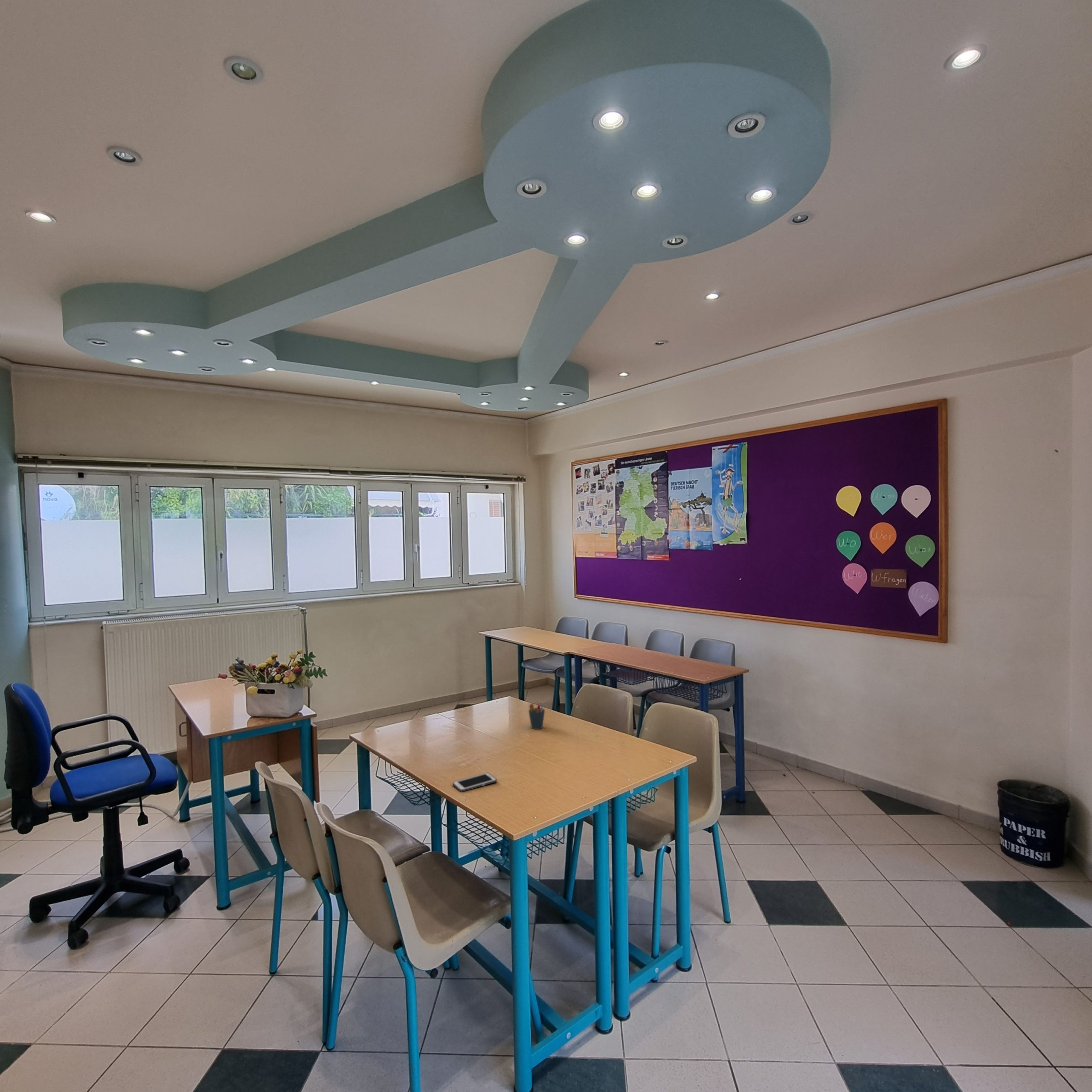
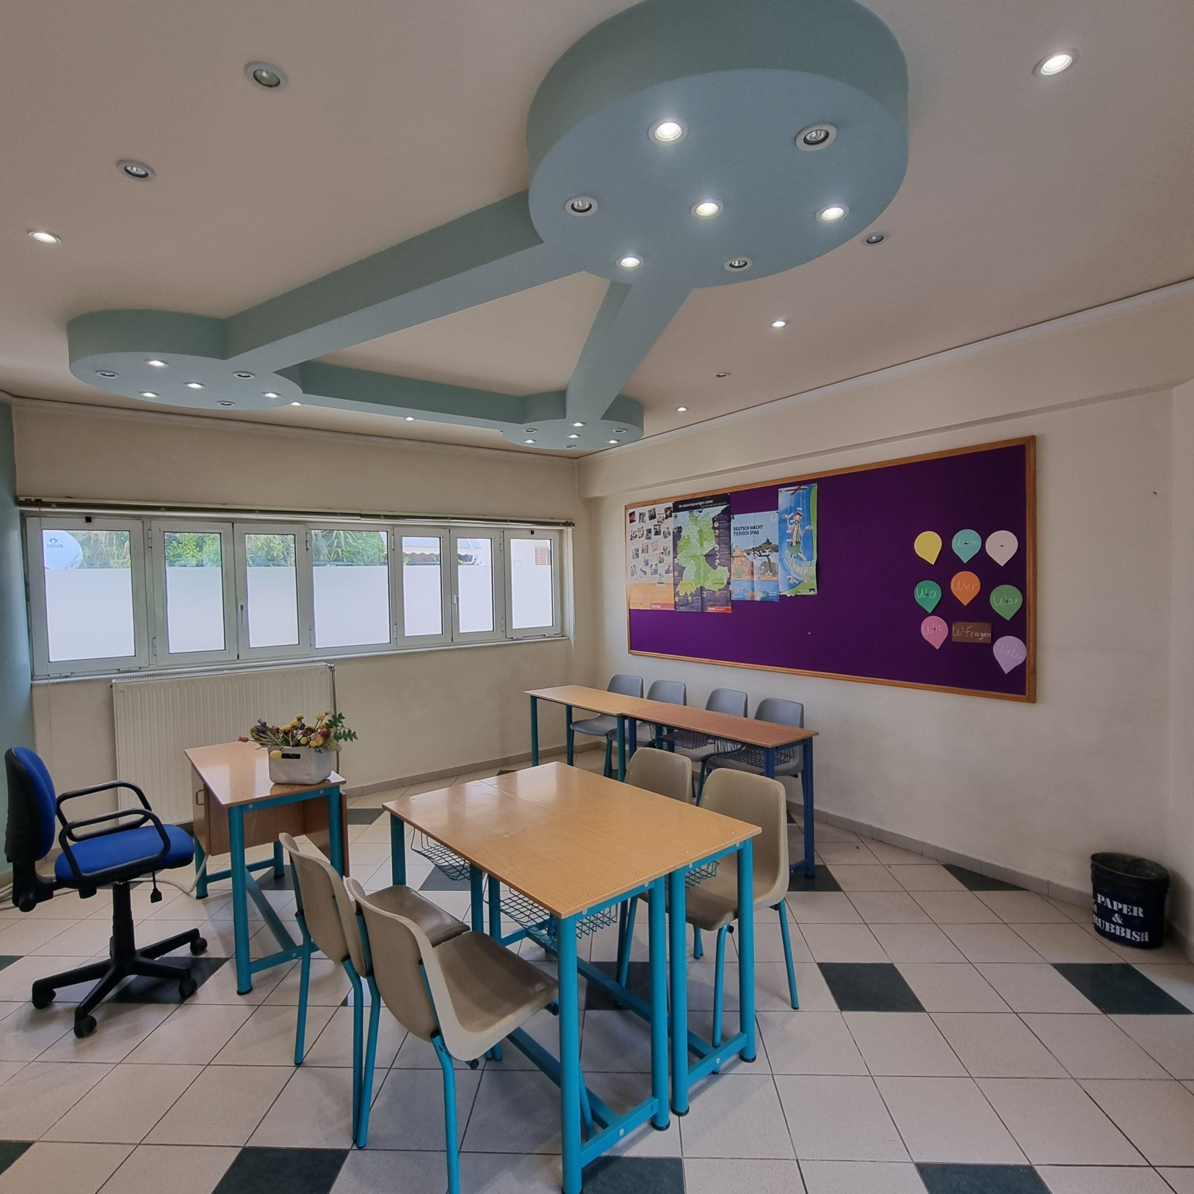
- pen holder [528,702,545,729]
- cell phone [452,772,497,792]
